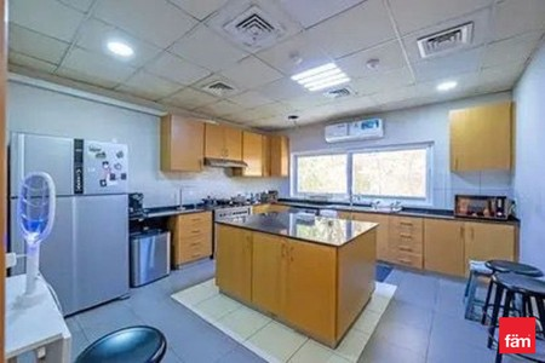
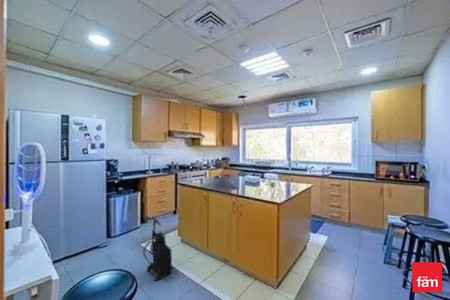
+ vacuum cleaner [142,215,173,282]
